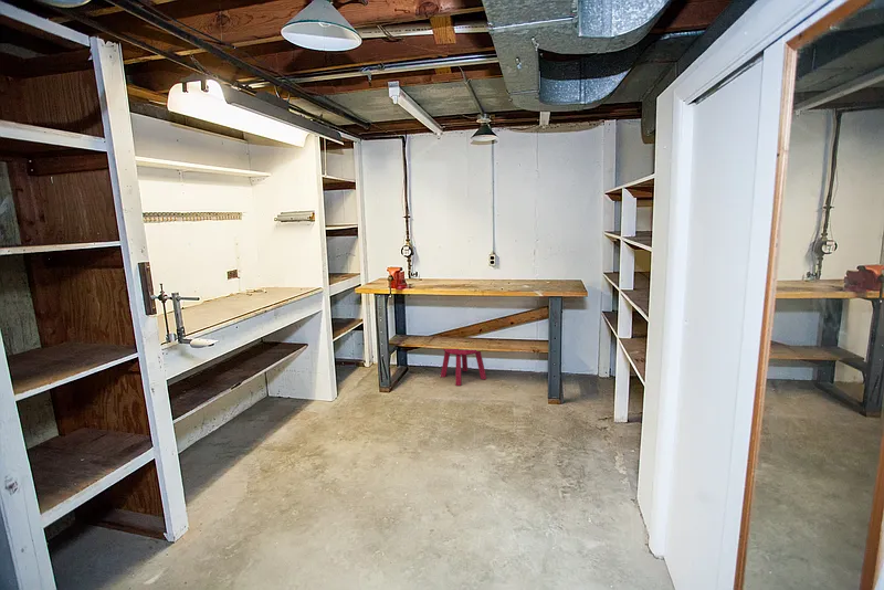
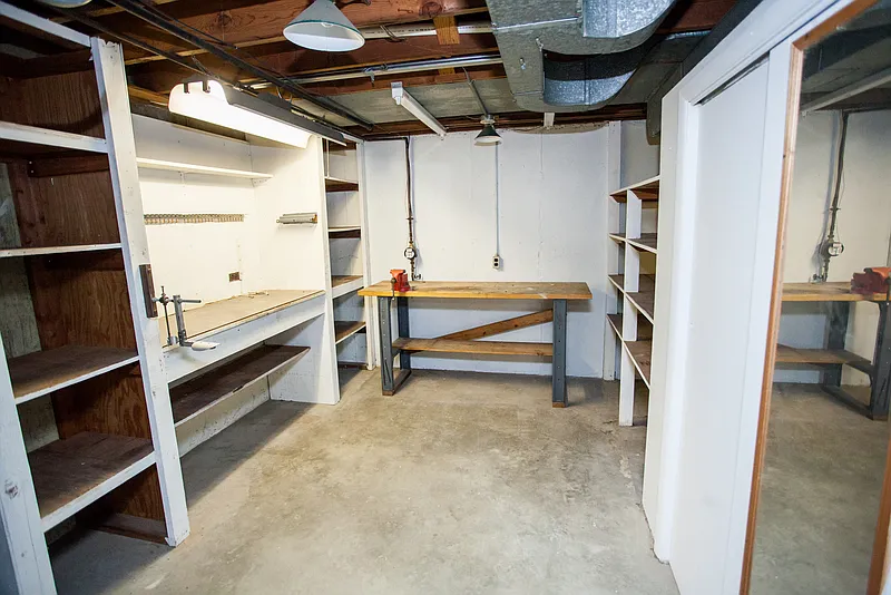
- stool [440,348,487,387]
